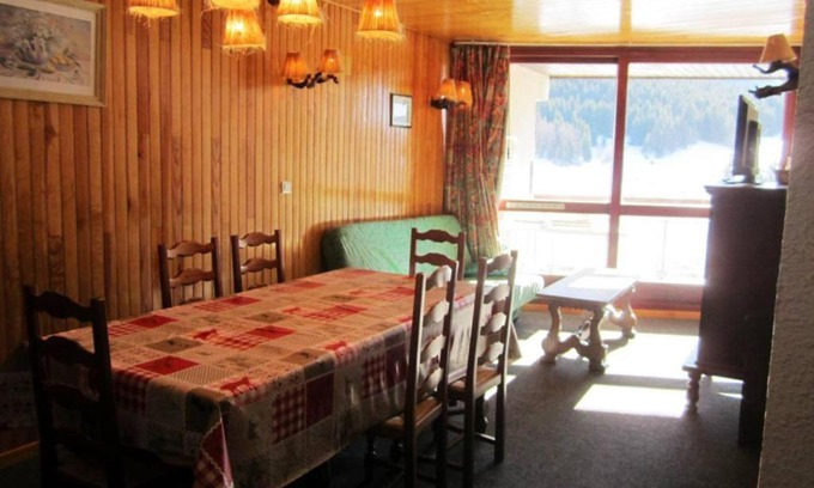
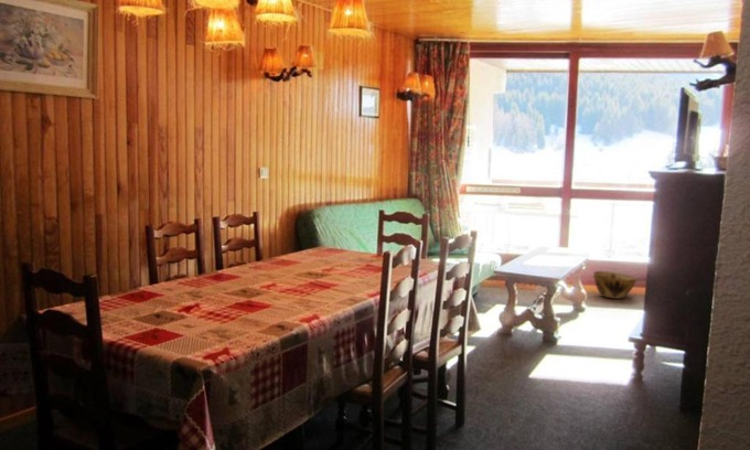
+ woven basket [592,270,639,300]
